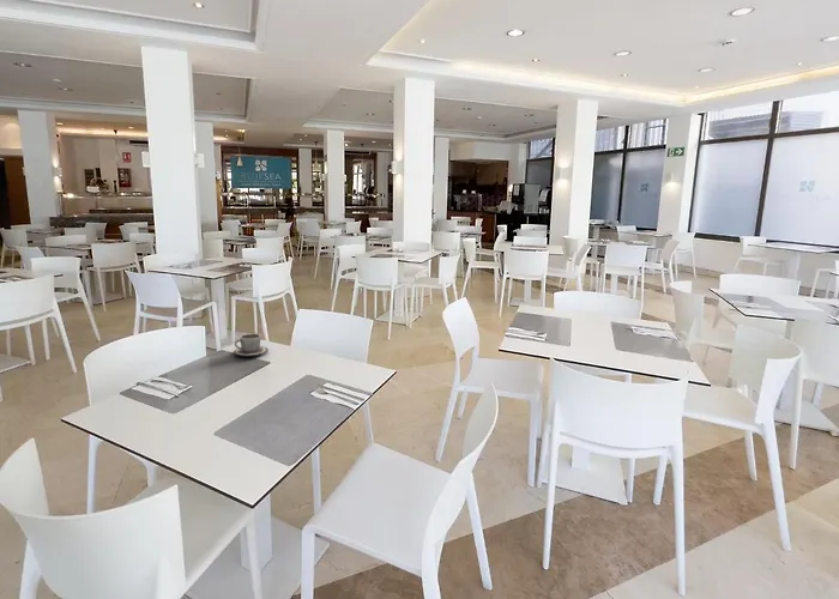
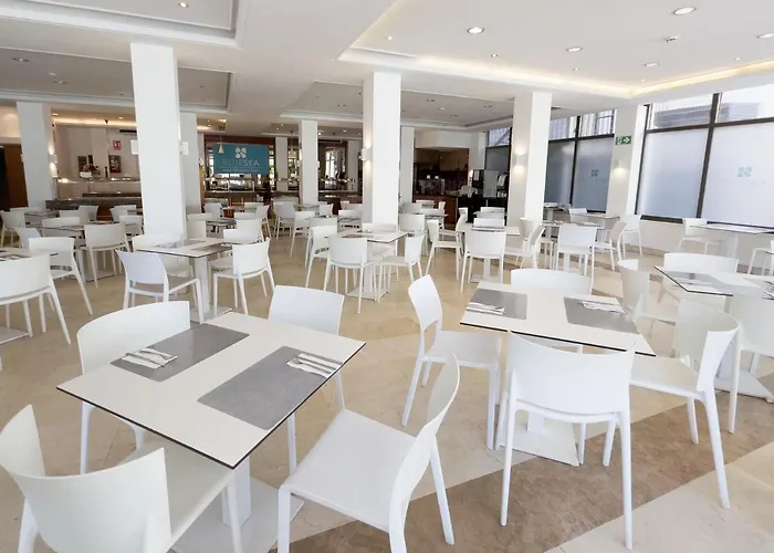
- cup [233,333,270,357]
